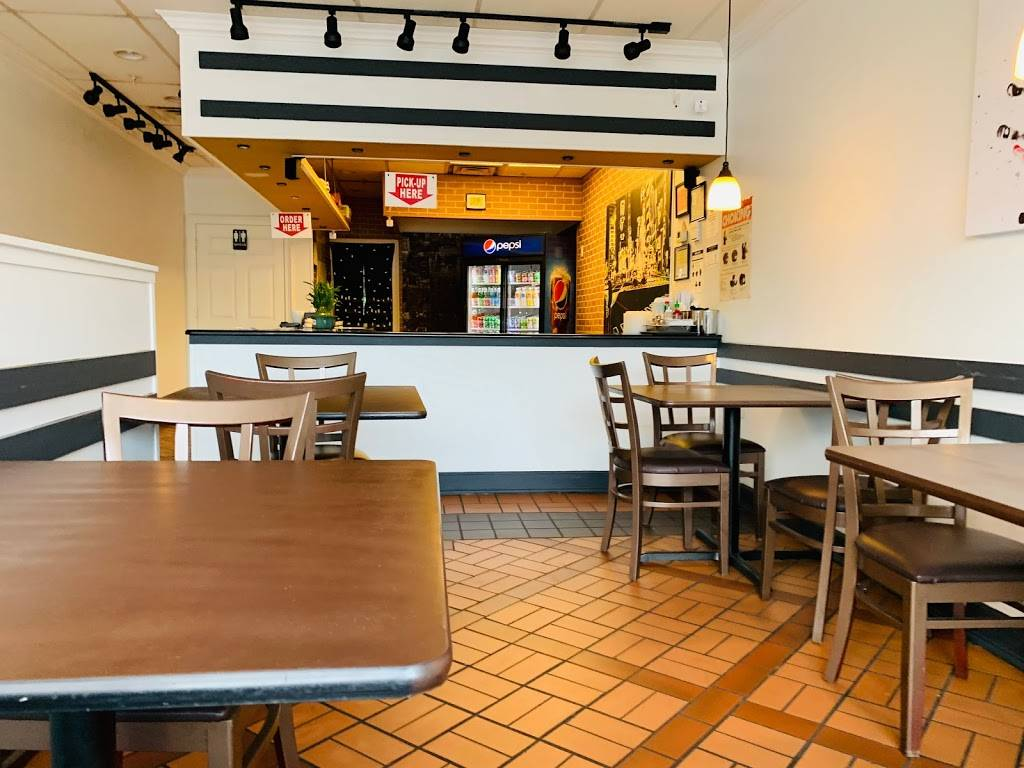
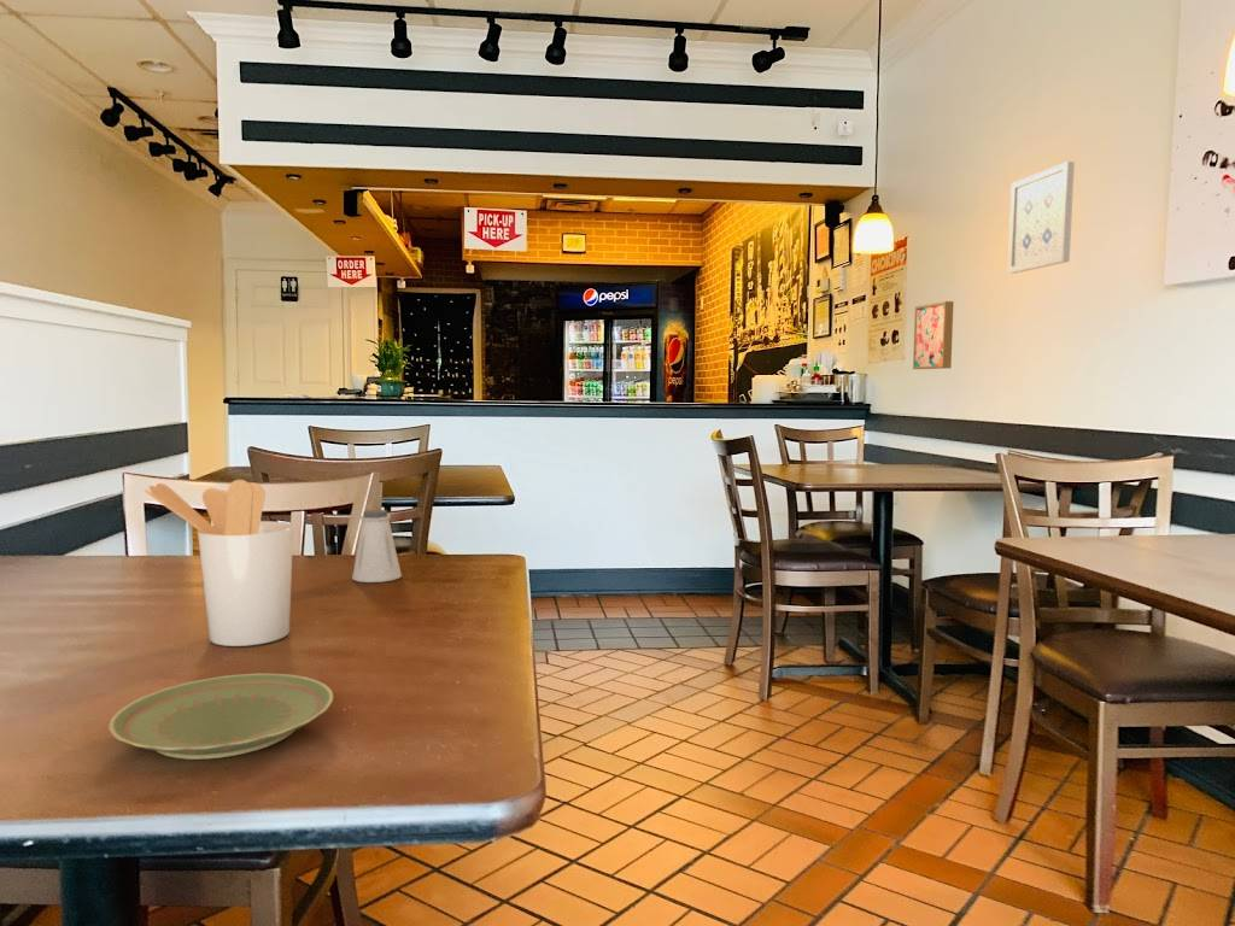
+ plate [107,673,334,761]
+ wall art [912,300,955,370]
+ utensil holder [144,479,294,647]
+ wall art [1007,160,1076,275]
+ saltshaker [351,509,403,584]
